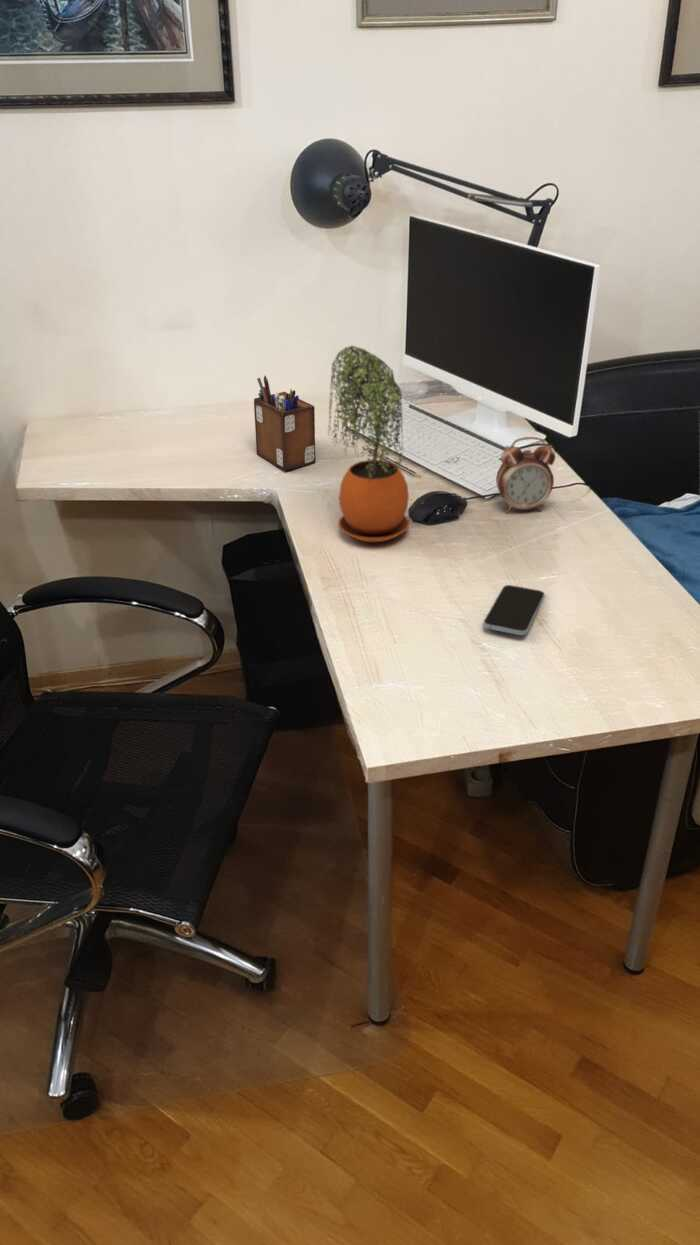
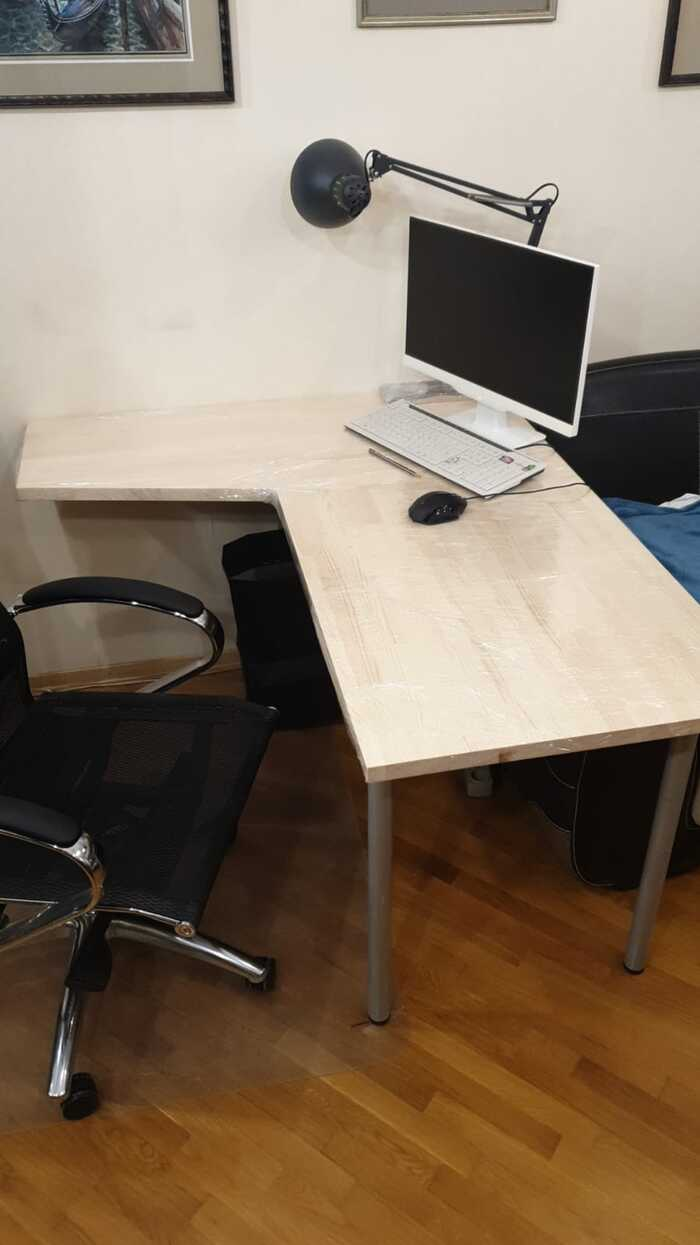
- desk organizer [253,375,316,471]
- smartphone [482,584,546,636]
- alarm clock [495,436,557,514]
- potted plant [327,344,410,543]
